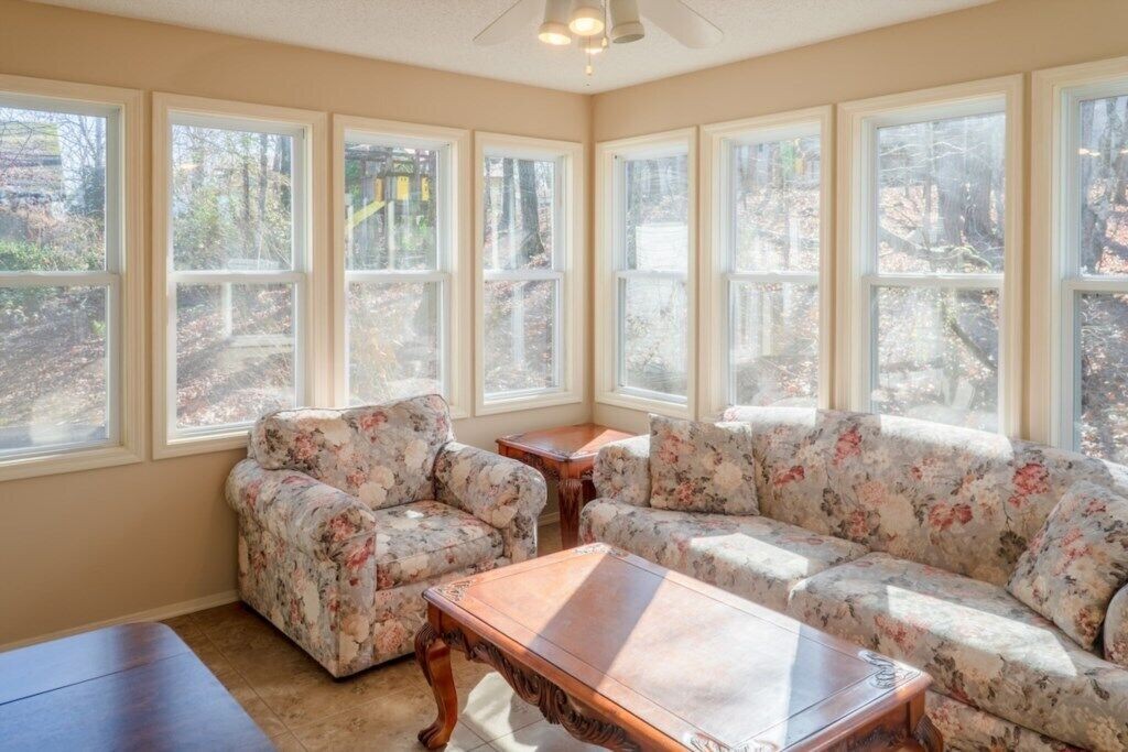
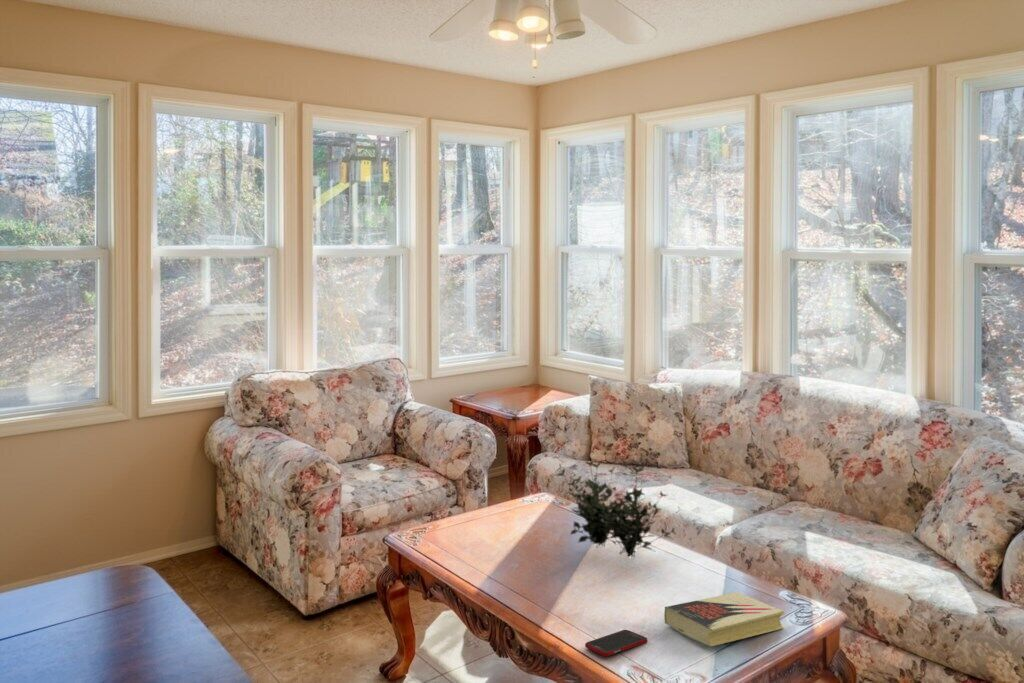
+ book [663,591,785,648]
+ cell phone [584,629,648,657]
+ plant [556,459,678,558]
